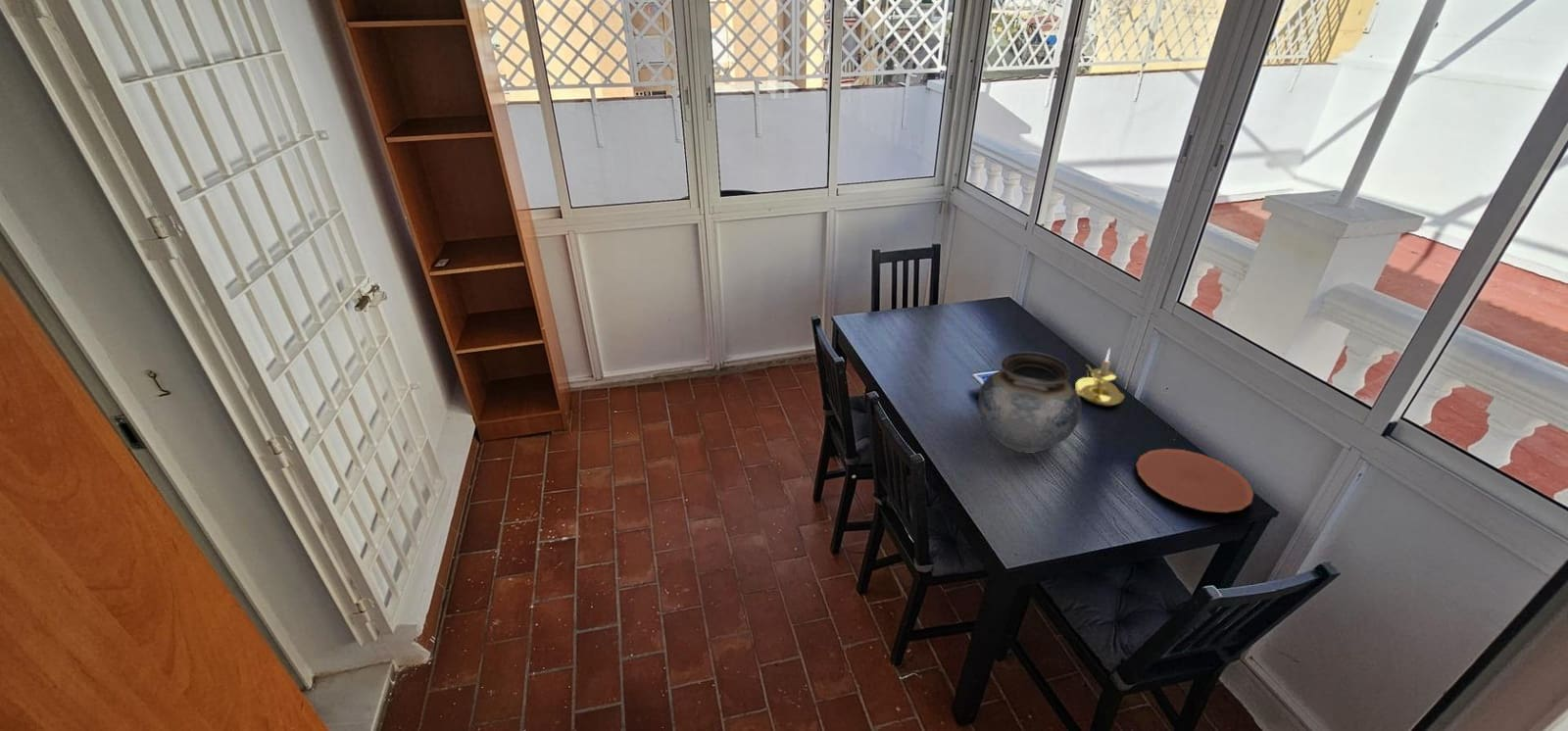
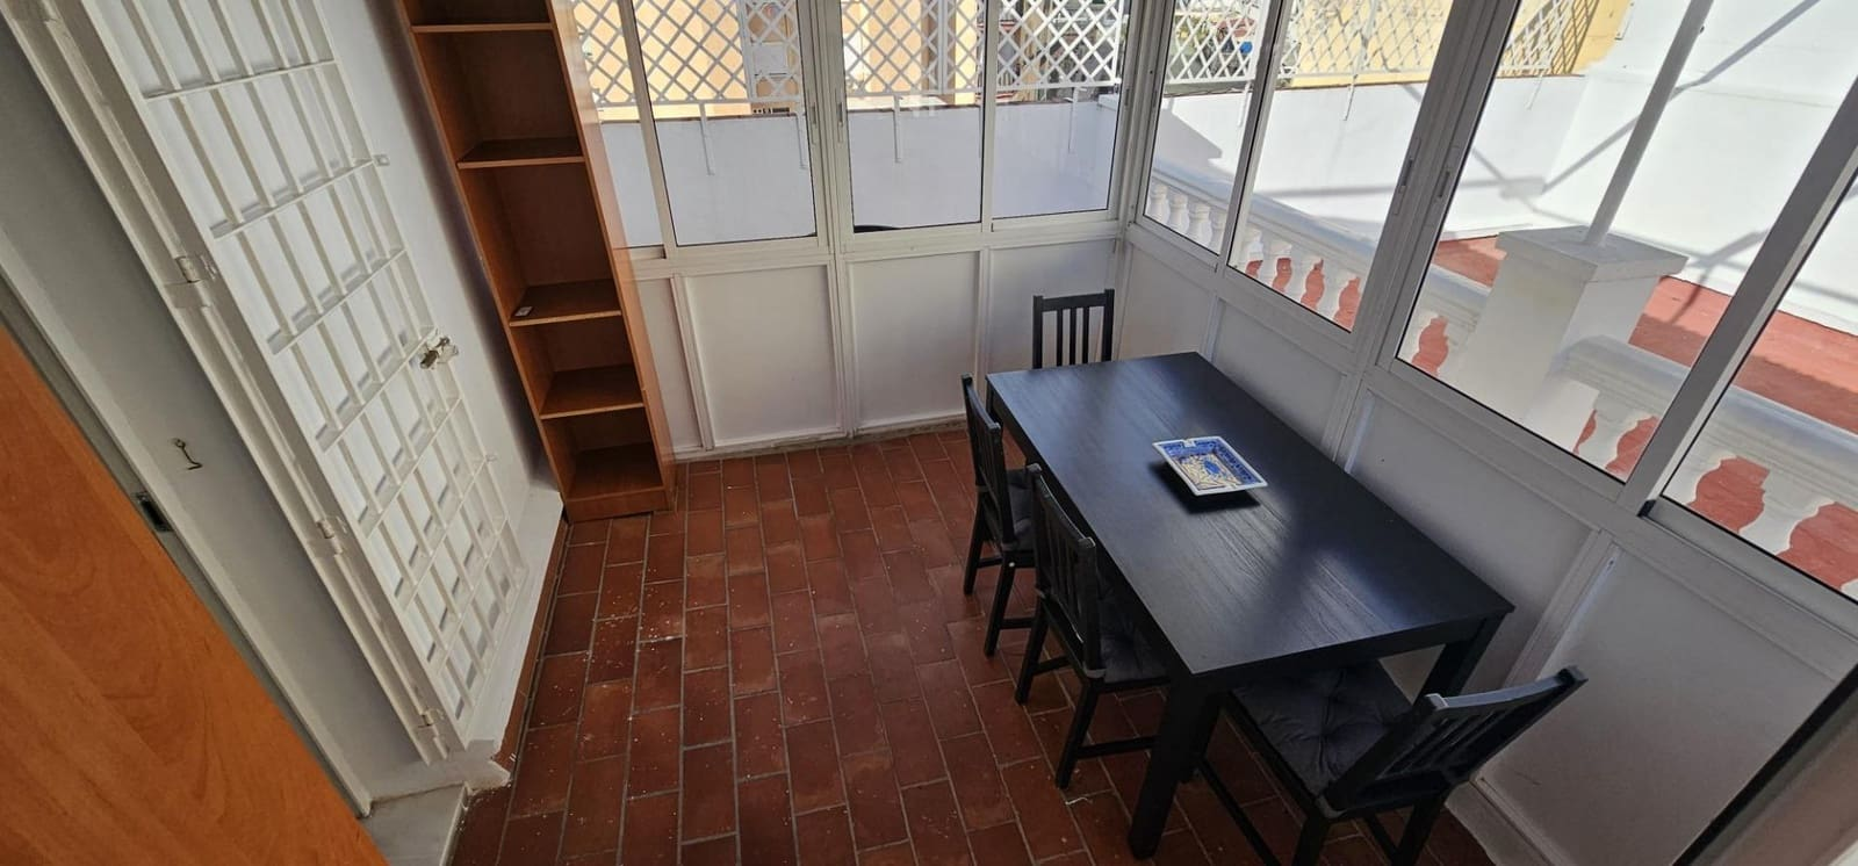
- candle holder [1074,347,1125,407]
- vase [977,351,1083,454]
- plate [1136,448,1254,513]
